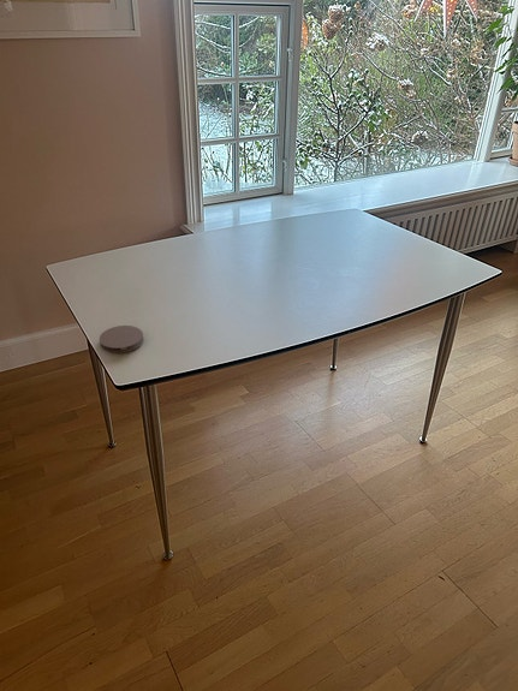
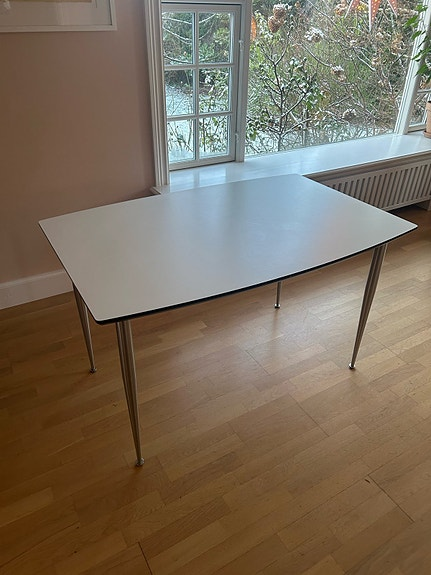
- coaster [99,324,145,355]
